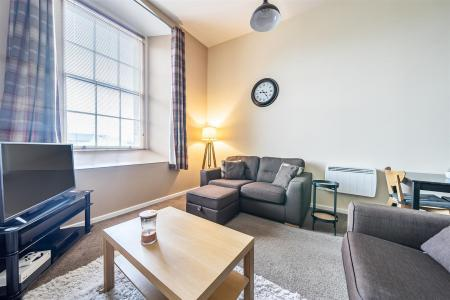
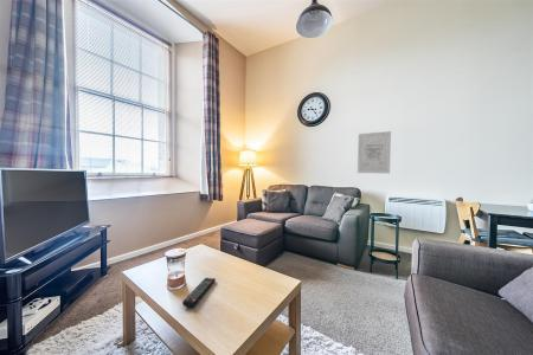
+ remote control [181,277,217,309]
+ wall art [357,130,392,174]
